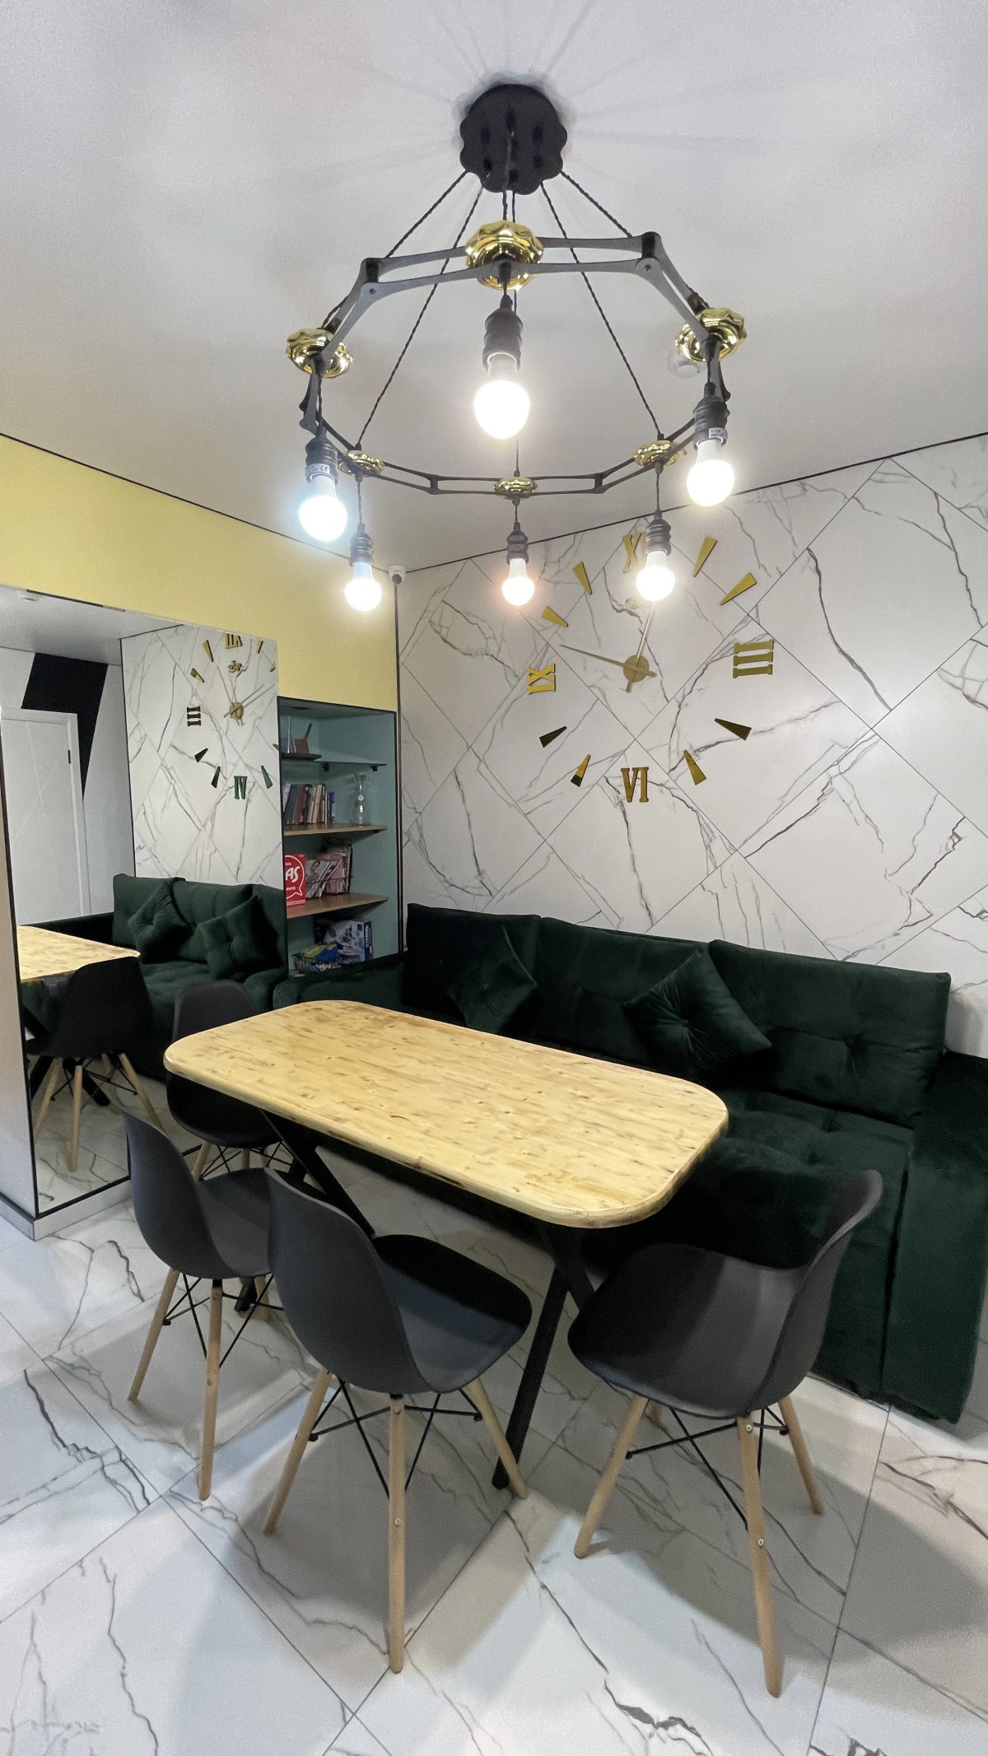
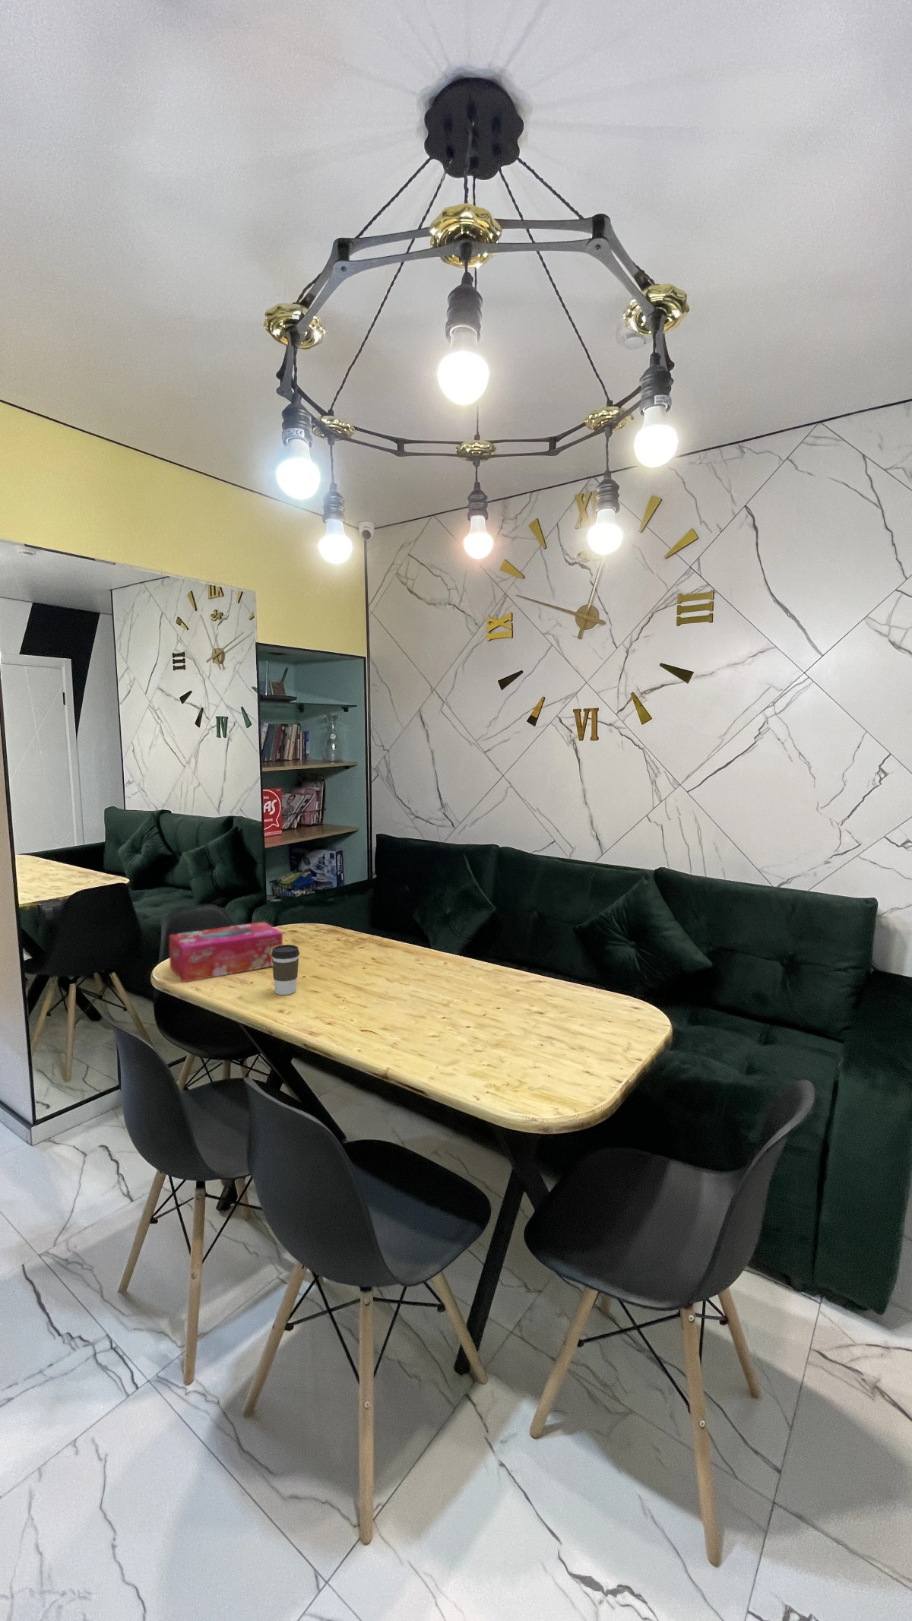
+ tissue box [169,921,284,983]
+ coffee cup [272,944,301,995]
